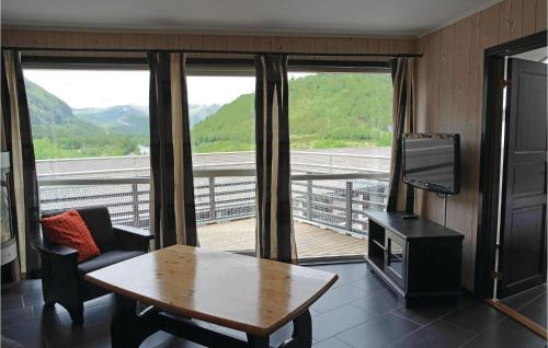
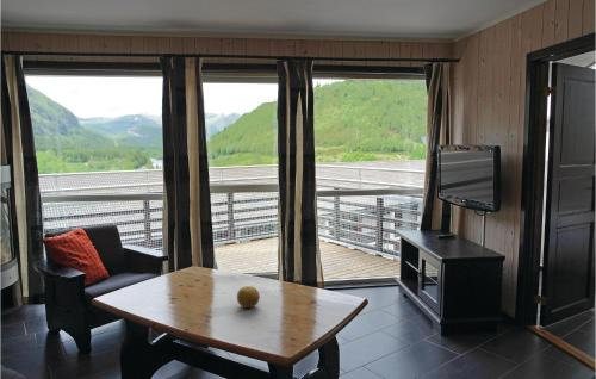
+ fruit [236,285,261,309]
